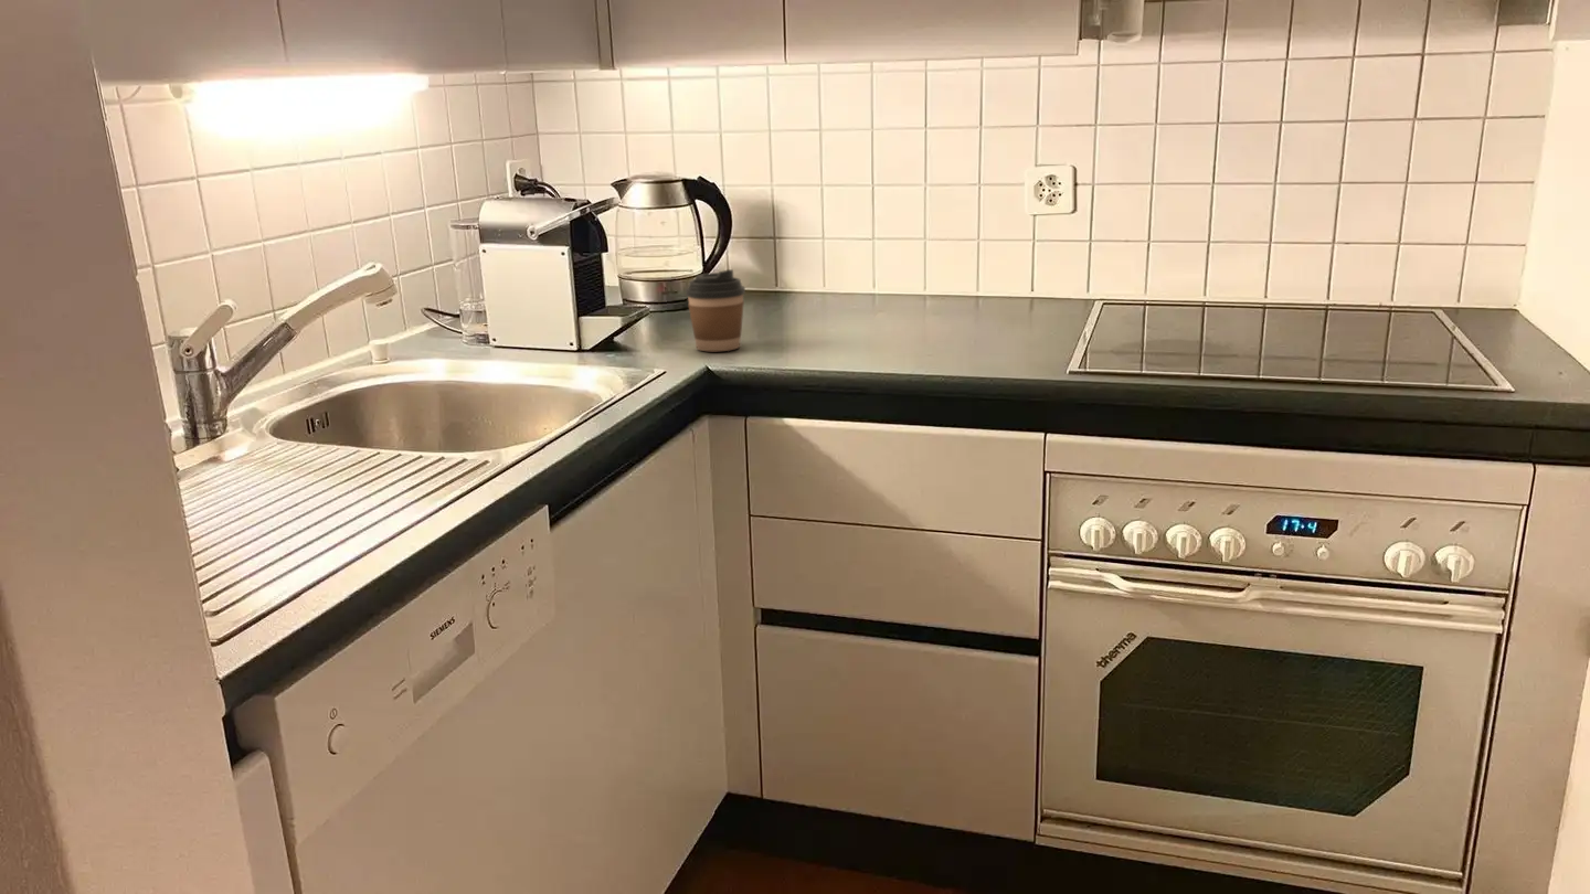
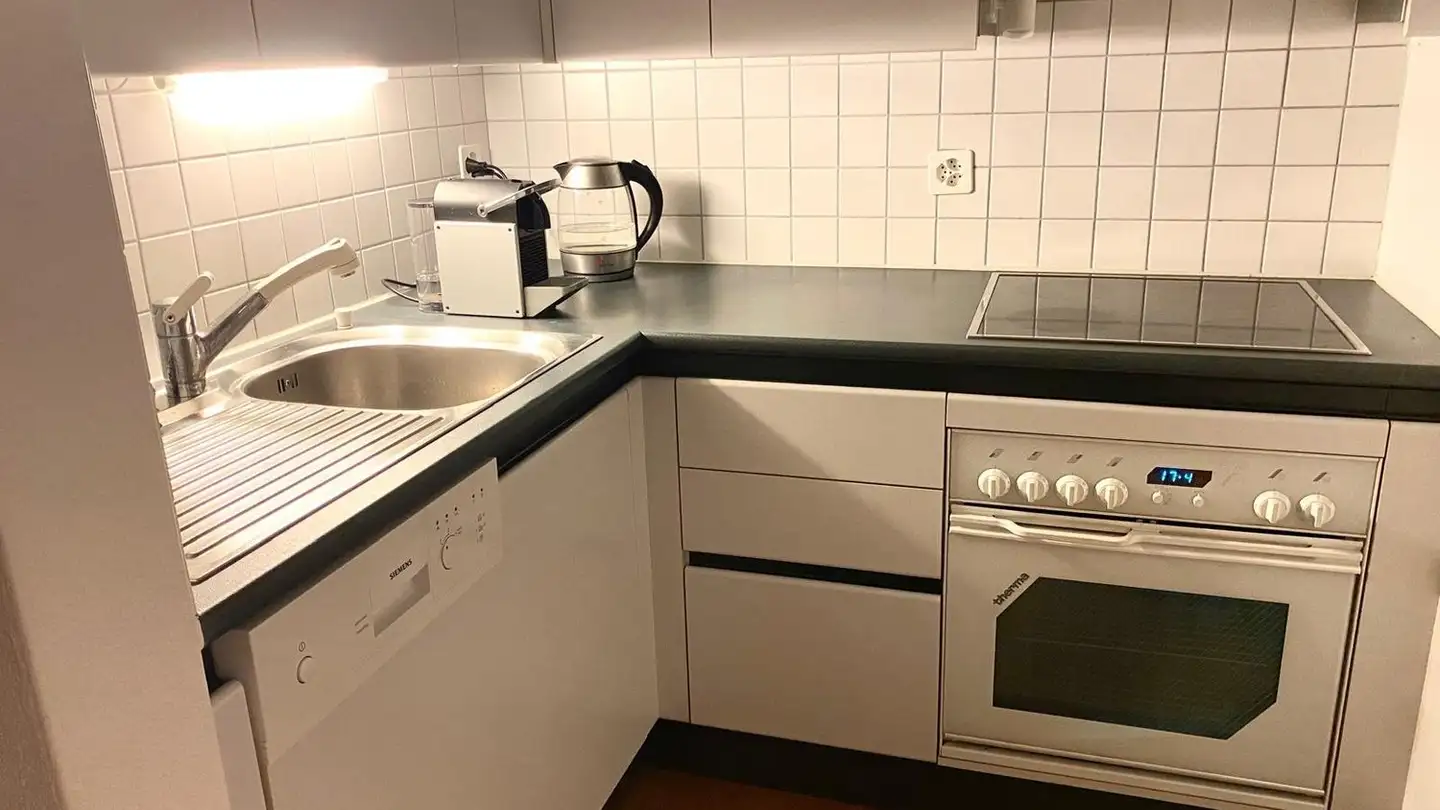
- coffee cup [685,268,746,352]
